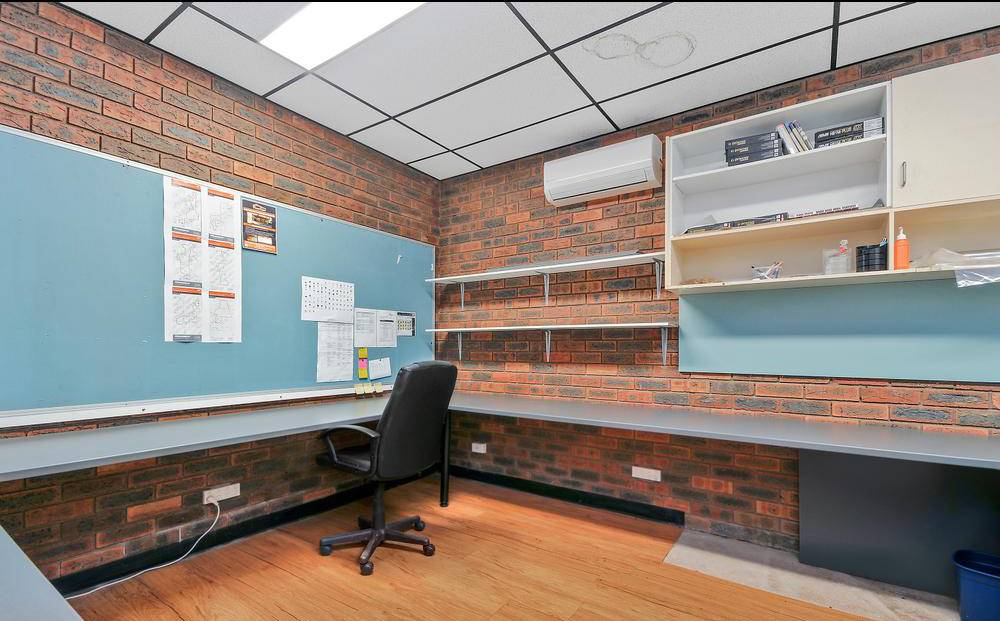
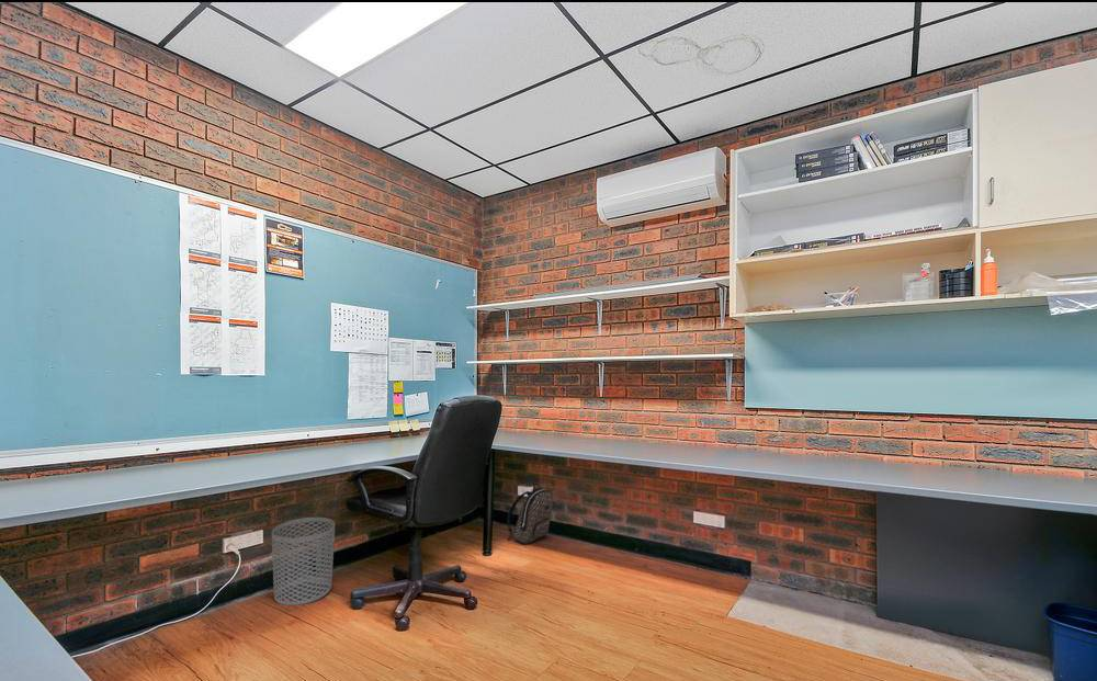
+ backpack [506,483,554,546]
+ waste bin [271,517,336,606]
